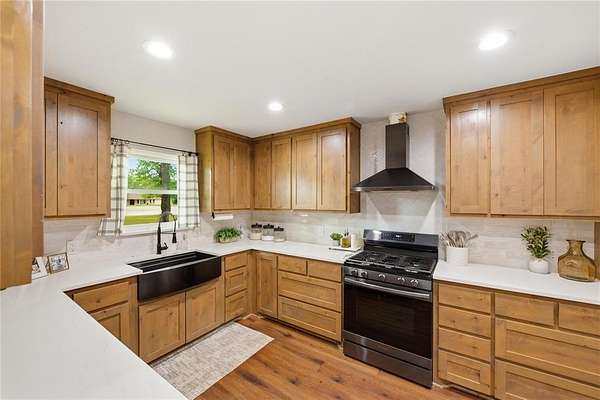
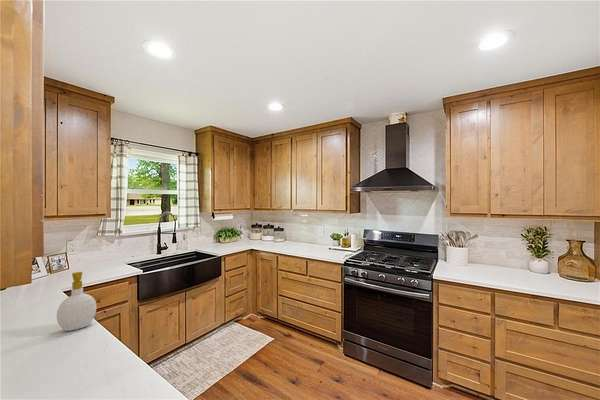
+ soap bottle [55,271,98,332]
